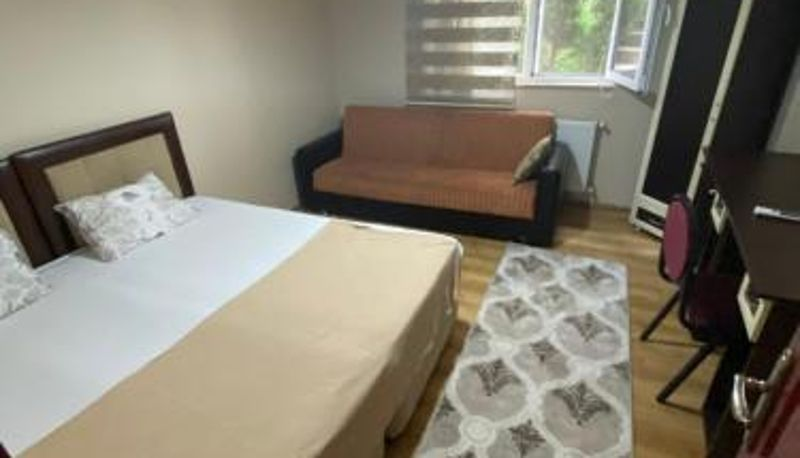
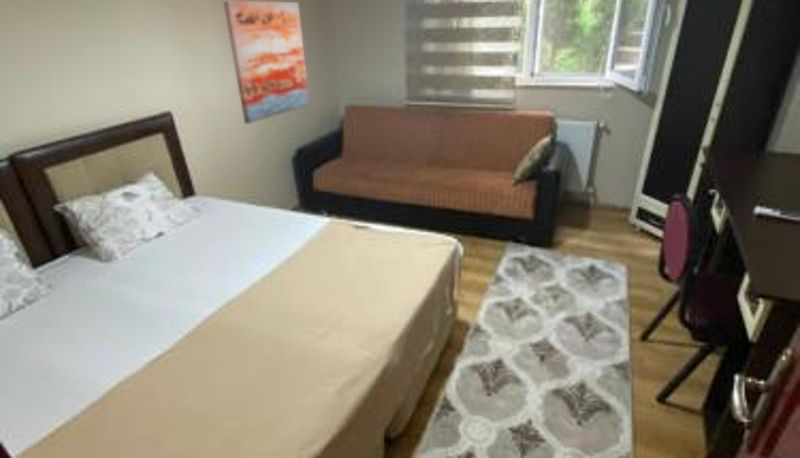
+ wall art [222,0,311,125]
